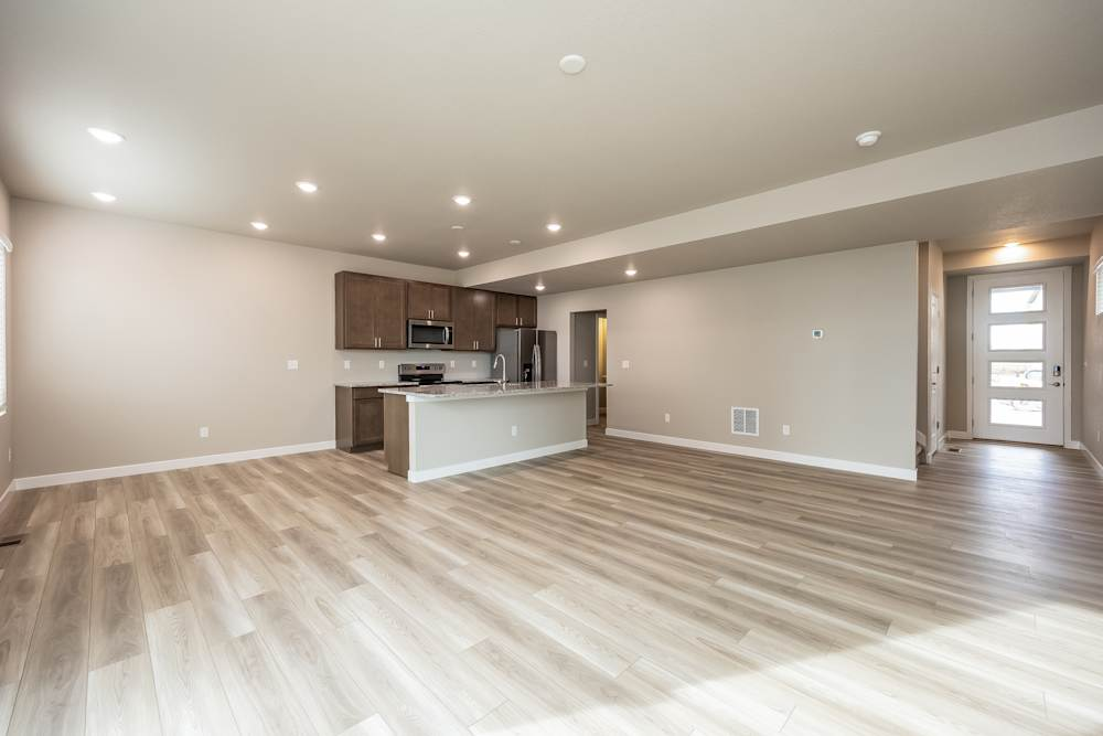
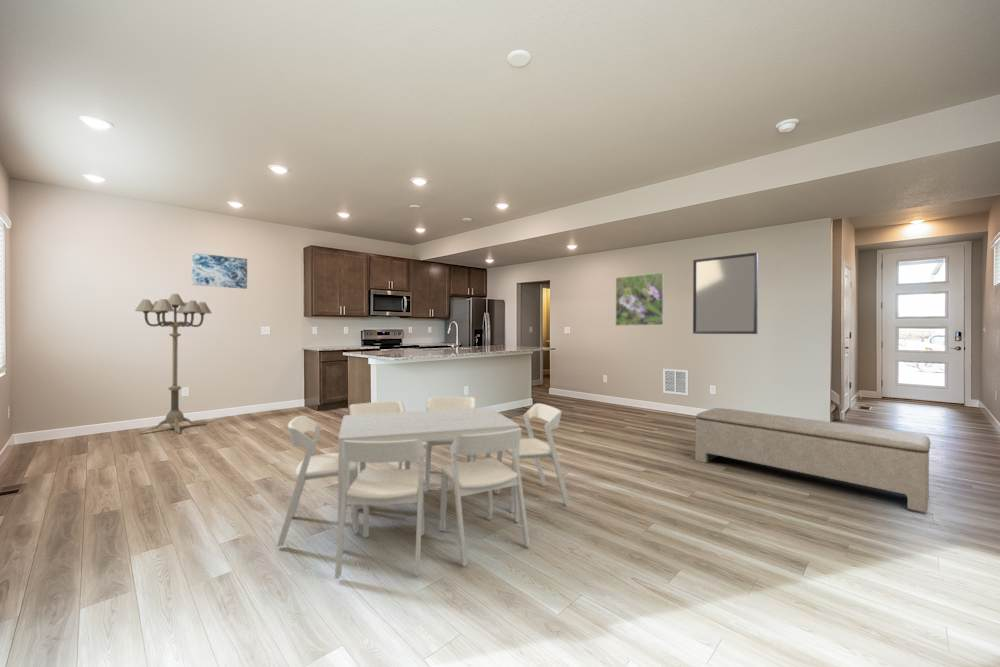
+ wall art [191,252,248,290]
+ home mirror [692,251,759,335]
+ bench [694,407,932,514]
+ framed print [615,272,665,327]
+ floor lamp [134,293,212,435]
+ dining set [276,396,571,579]
